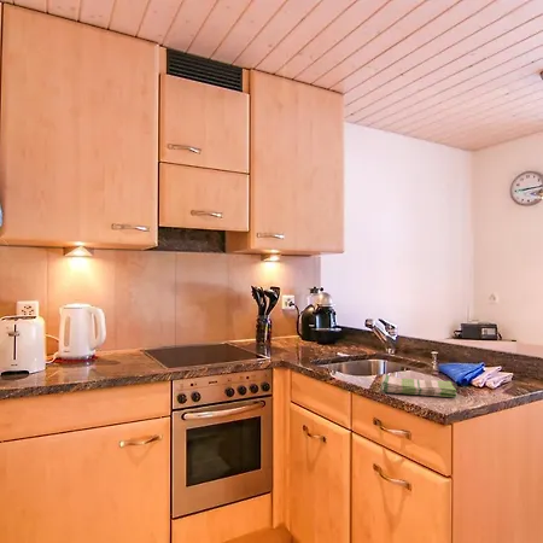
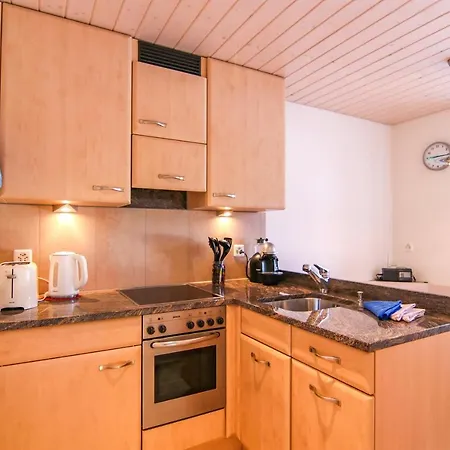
- dish towel [380,373,457,398]
